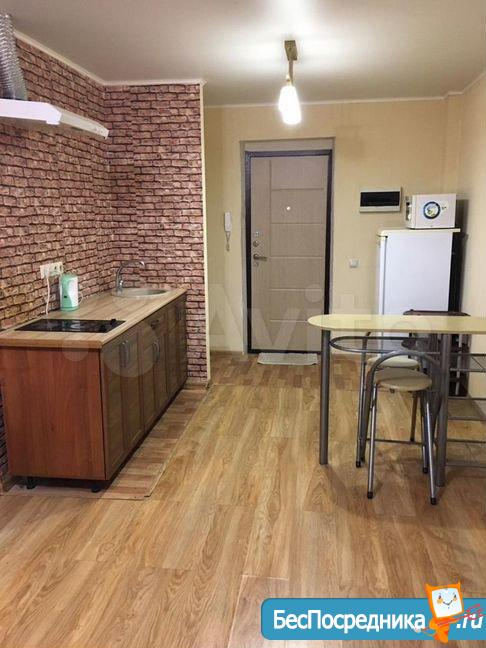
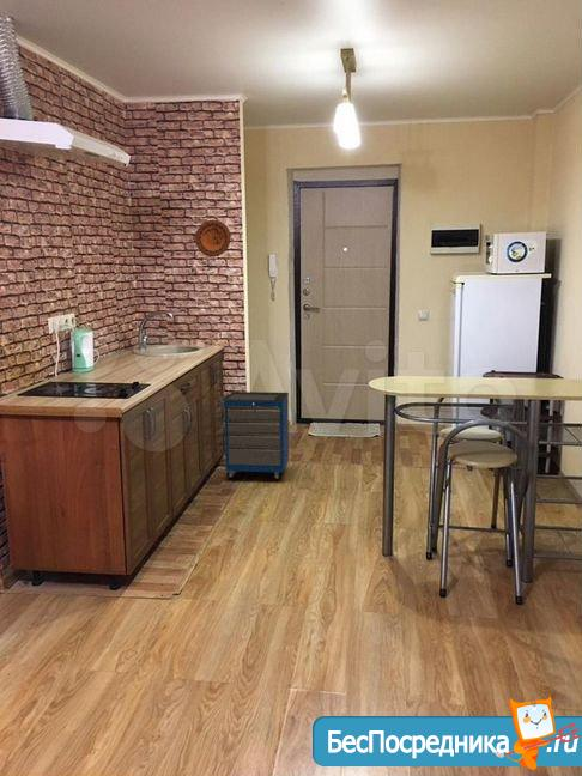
+ decorative plate [194,219,231,257]
+ cabinet [217,390,290,481]
